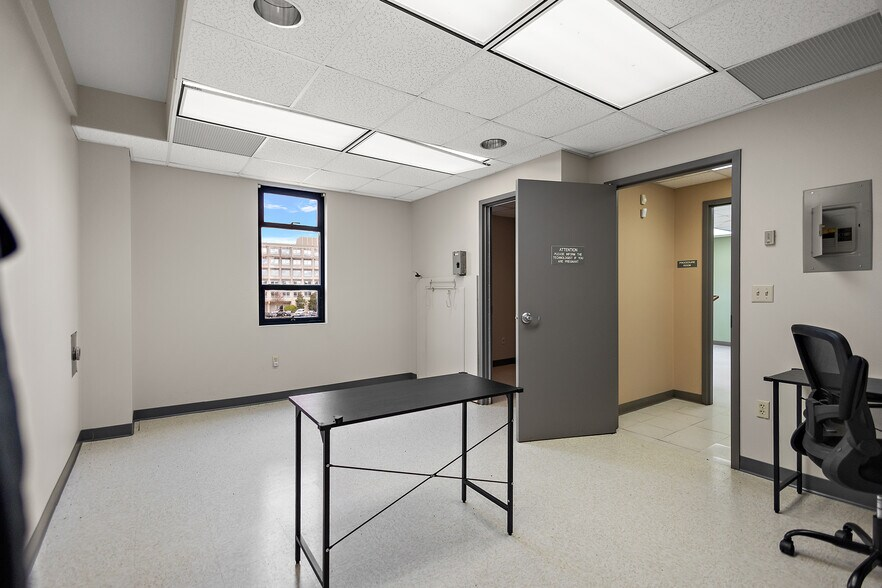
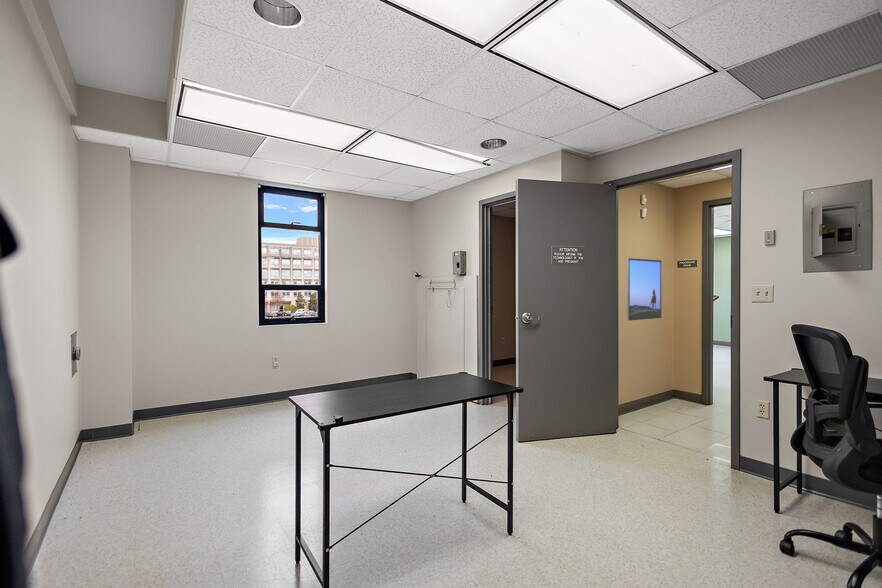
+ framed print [626,257,662,321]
